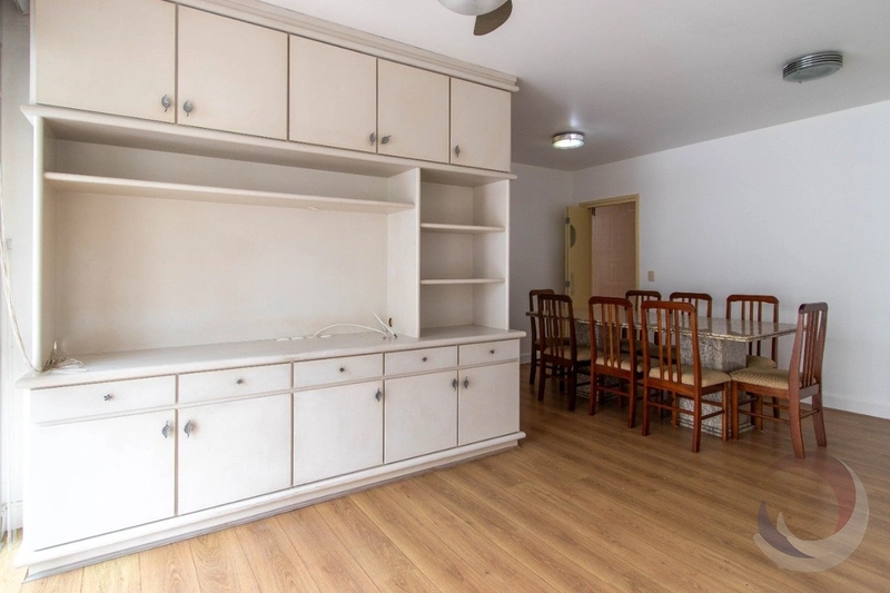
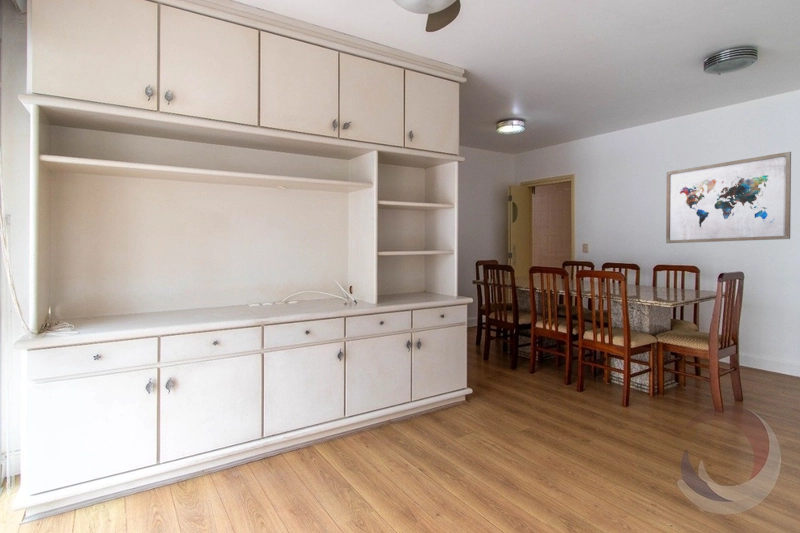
+ wall art [665,151,792,244]
